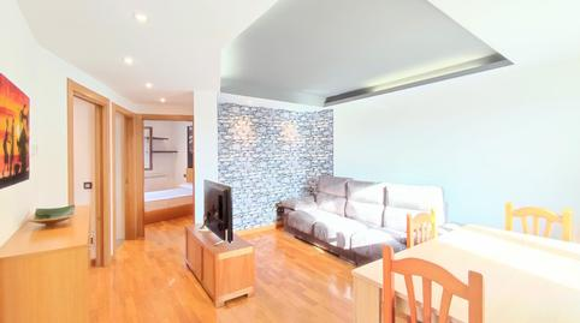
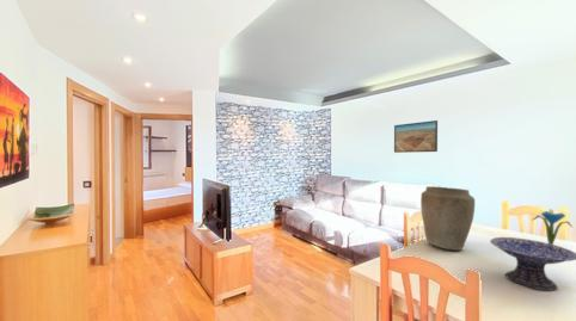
+ decorative bowl [489,236,576,291]
+ flower [532,208,574,245]
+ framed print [393,119,439,154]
+ vase [419,185,476,252]
